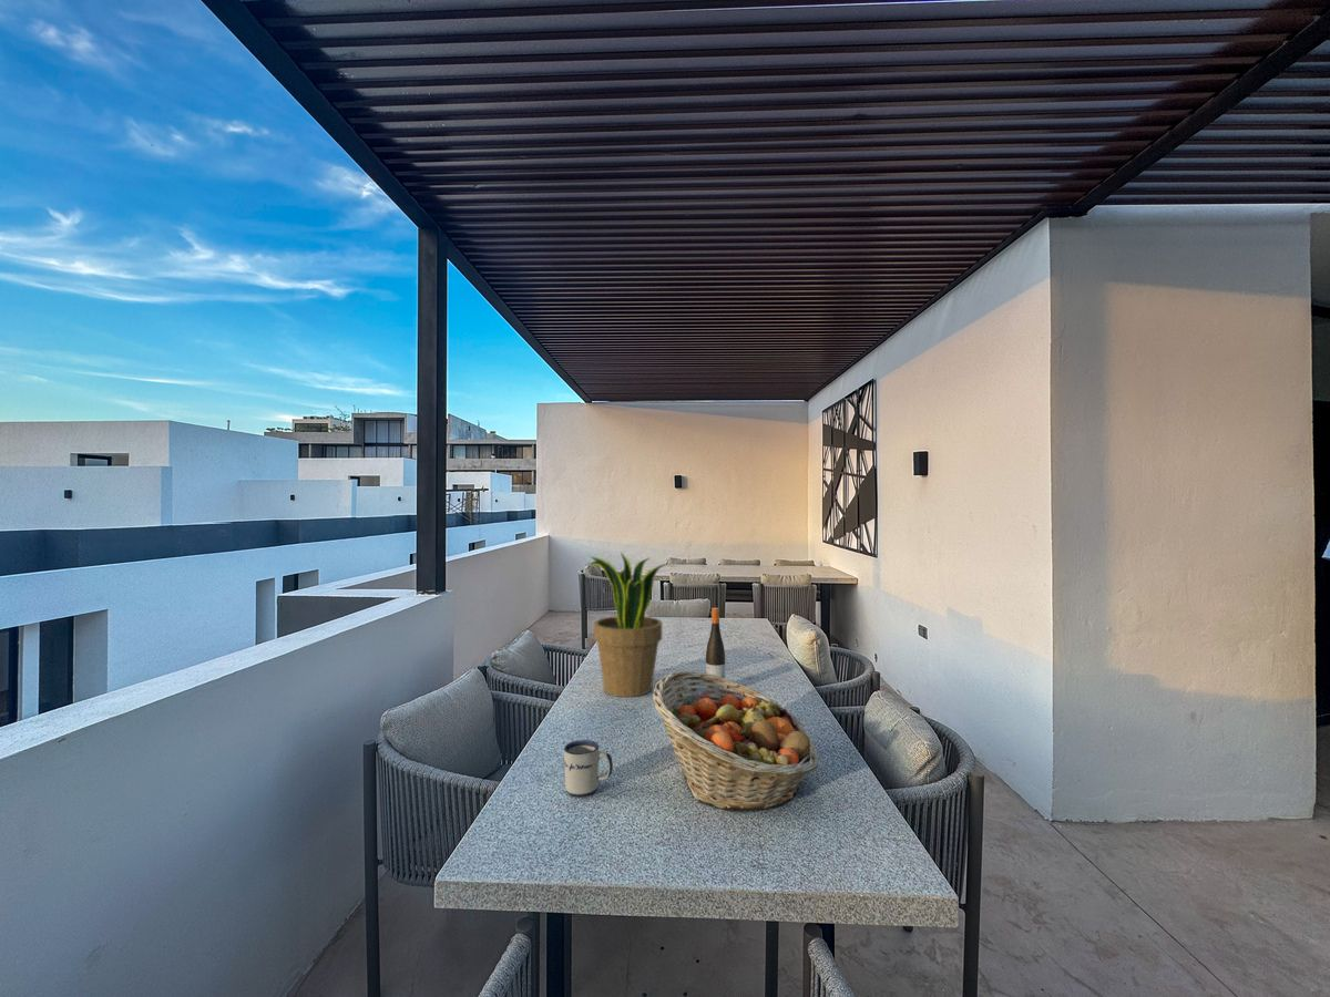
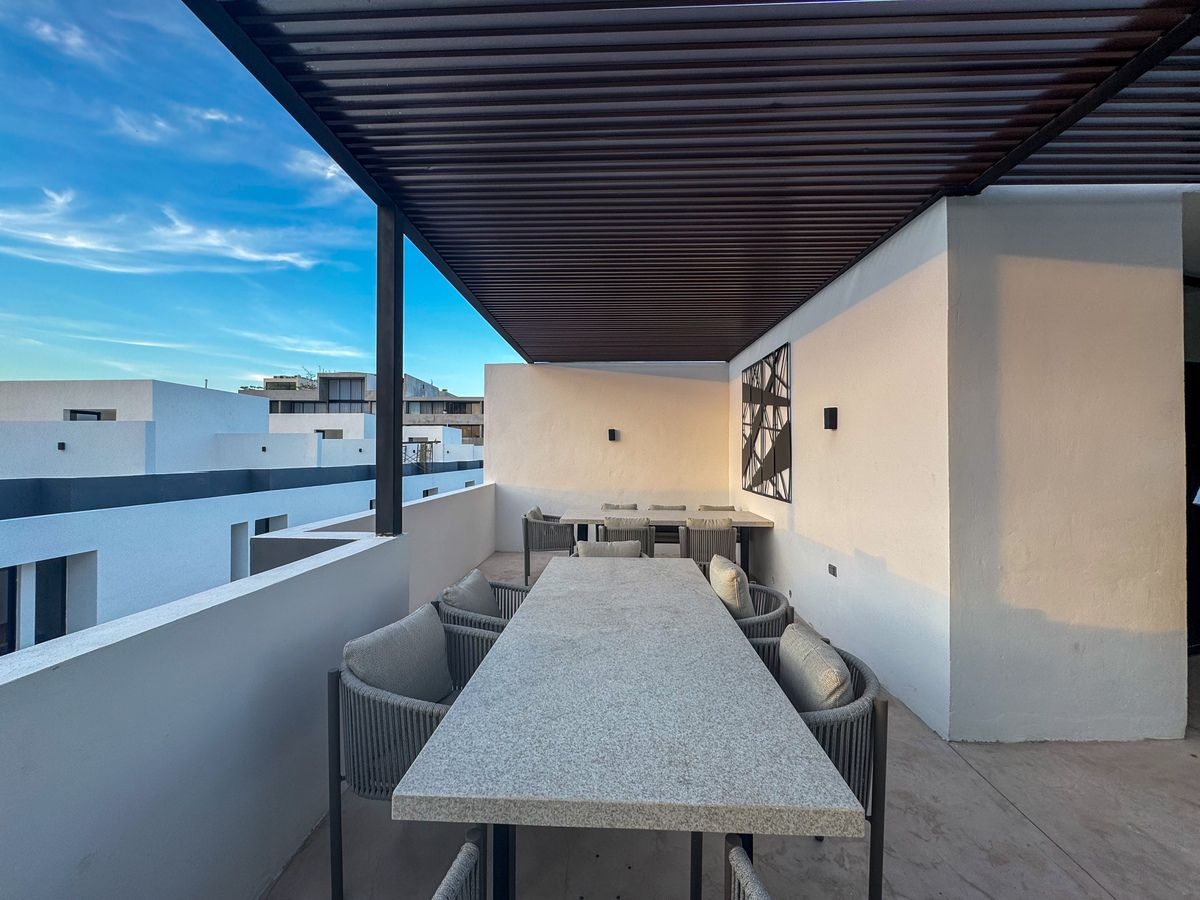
- mug [563,739,614,798]
- fruit basket [652,670,819,812]
- wine bottle [705,607,726,679]
- potted plant [585,551,669,698]
